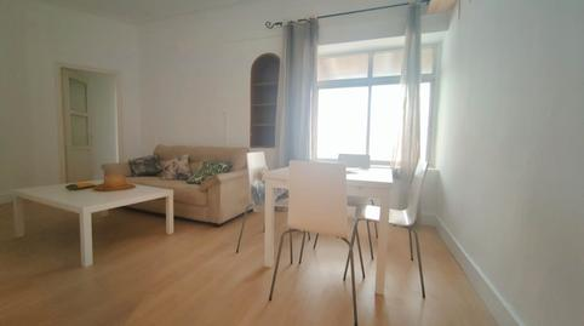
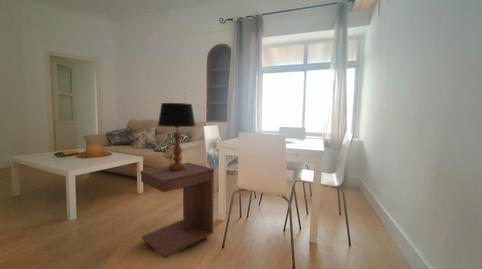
+ table lamp [157,102,196,171]
+ side table [139,162,215,259]
